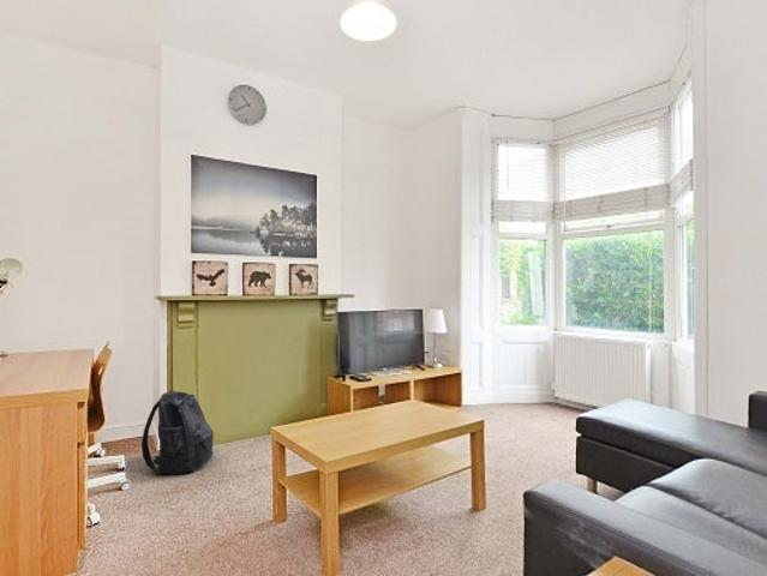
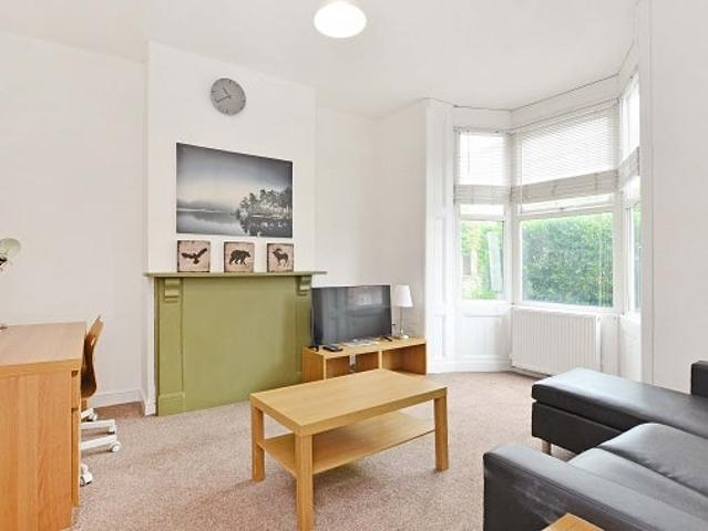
- backpack [140,390,215,476]
